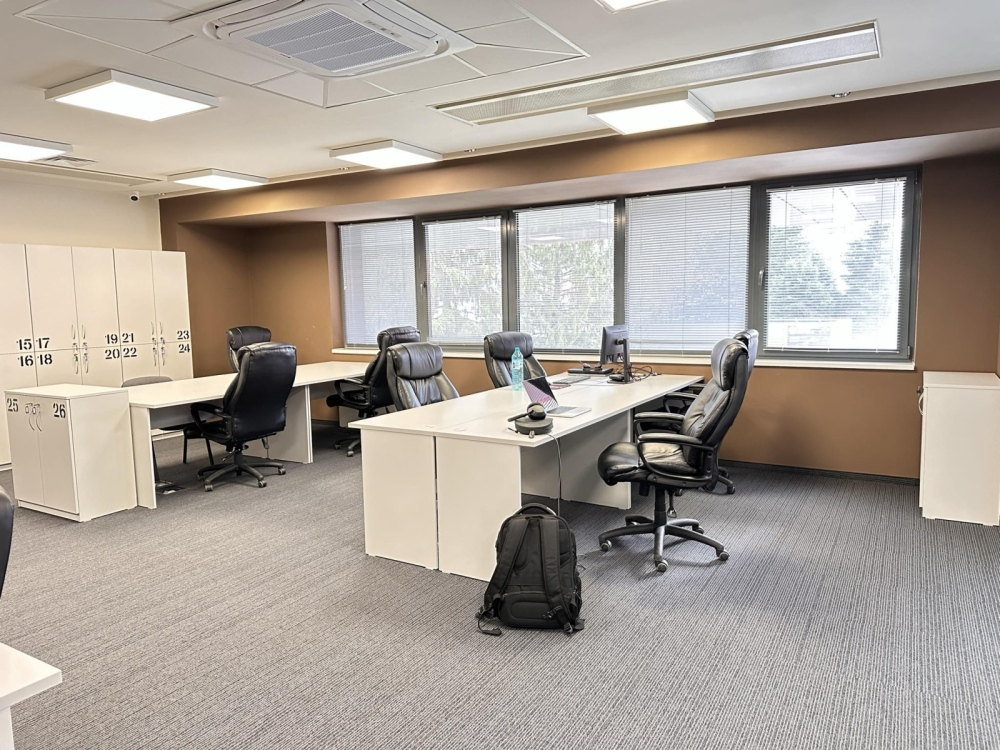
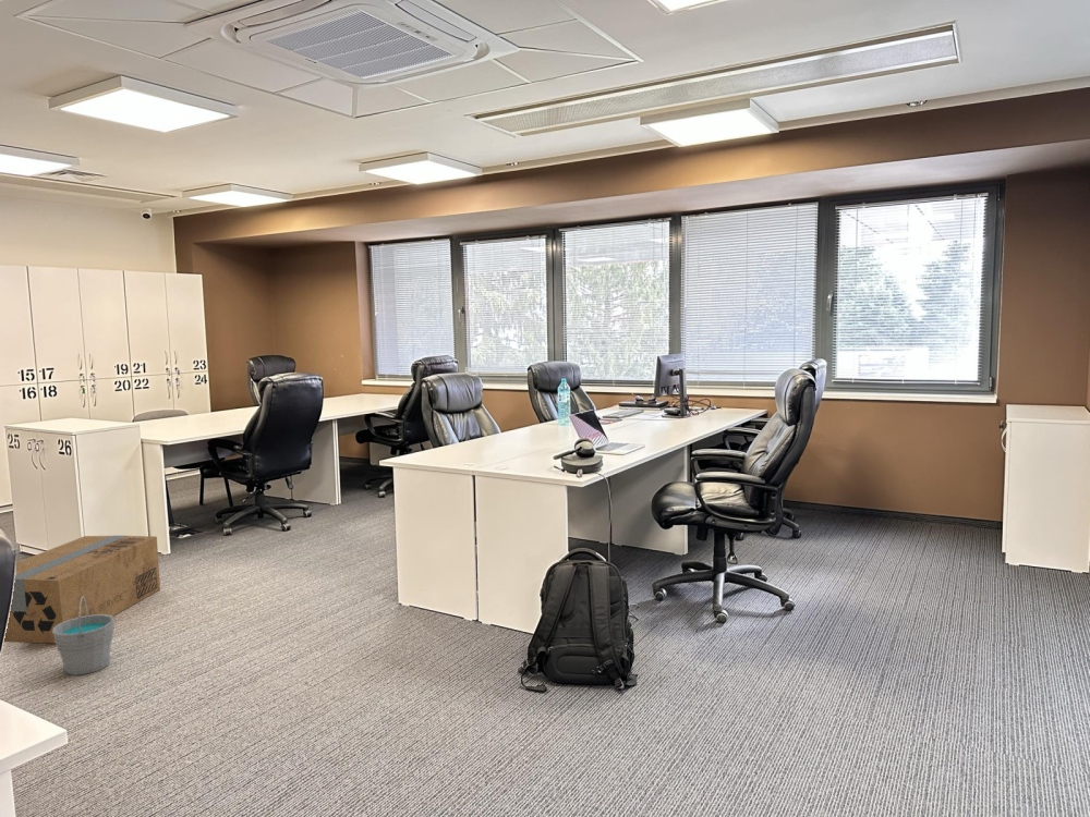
+ cardboard box [3,535,161,645]
+ bucket [52,596,116,676]
